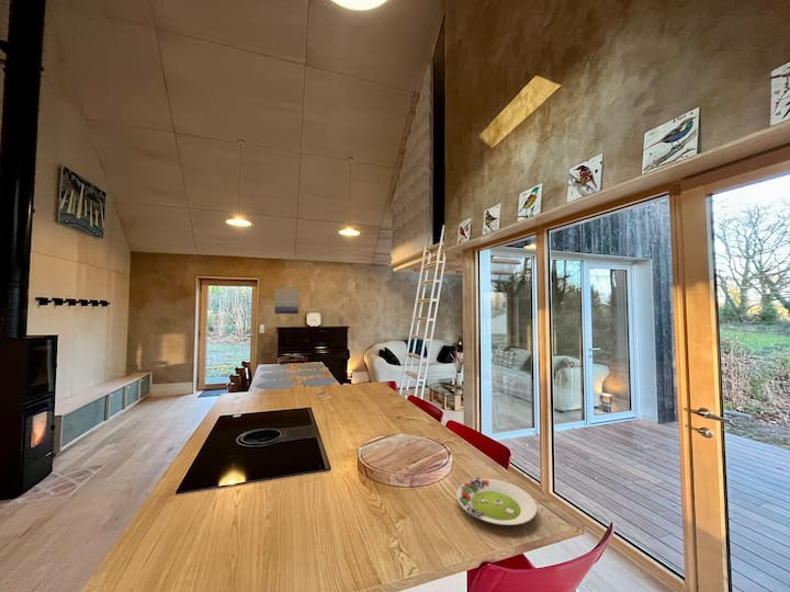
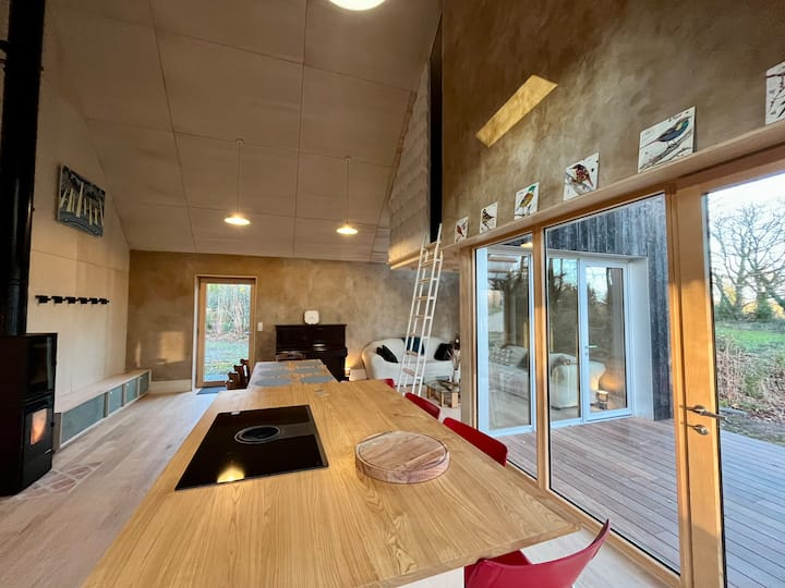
- wall art [273,286,300,315]
- salad plate [455,476,538,526]
